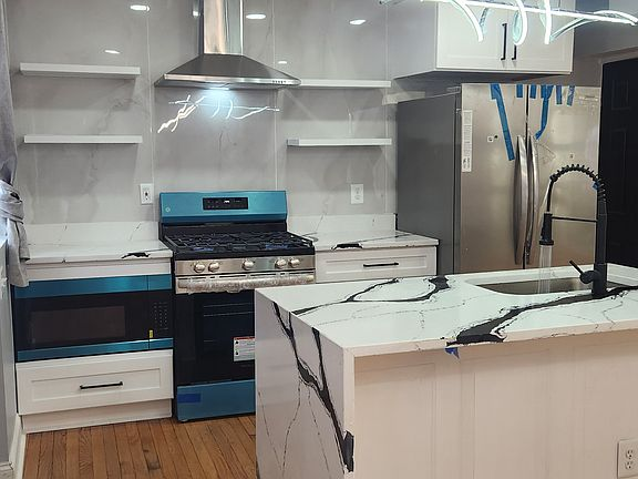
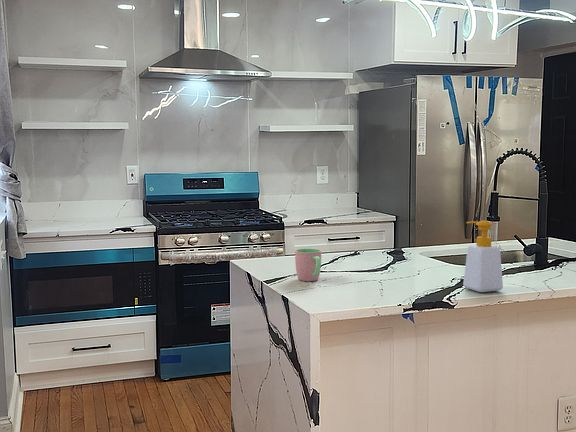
+ cup [294,248,322,282]
+ soap bottle [462,220,504,293]
